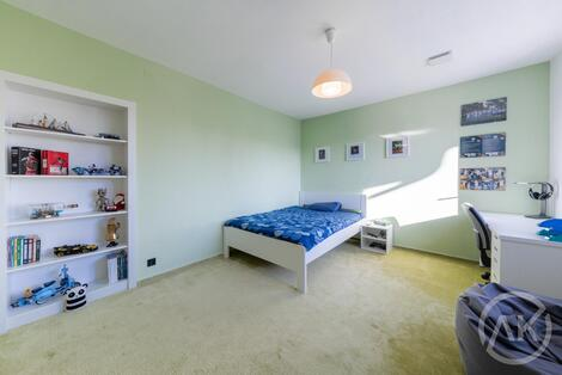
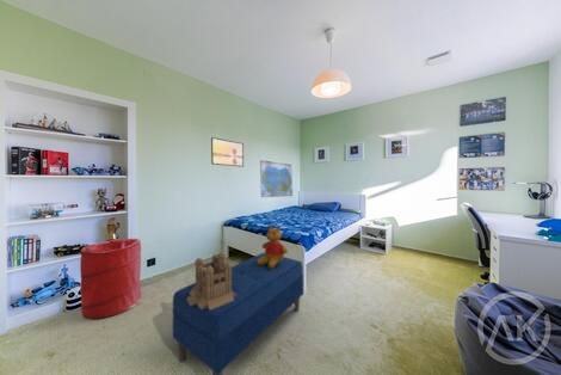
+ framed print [210,136,245,168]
+ toy castle [186,240,238,309]
+ laundry hamper [79,238,142,320]
+ teddy bear [257,223,289,269]
+ world map [259,159,294,198]
+ bench [171,252,304,375]
